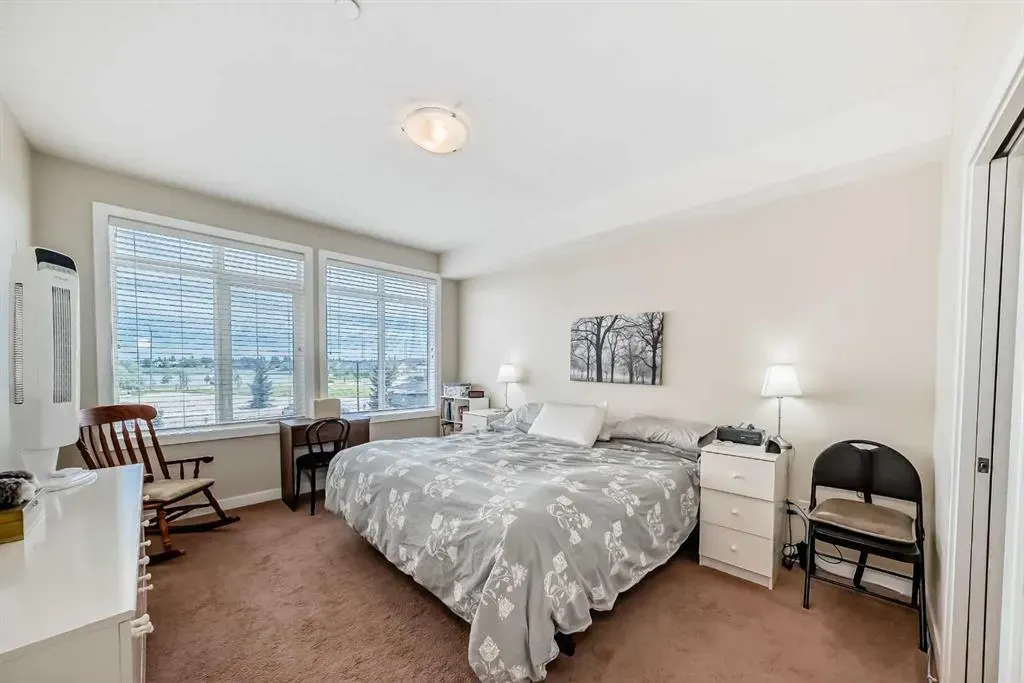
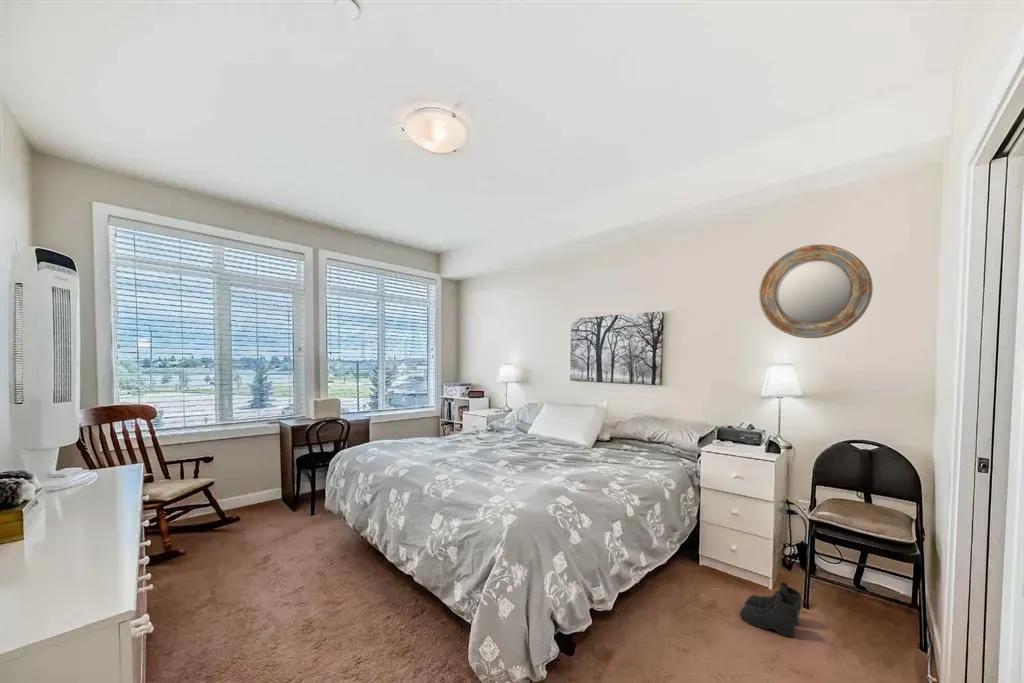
+ boots [739,581,804,639]
+ home mirror [758,244,874,339]
